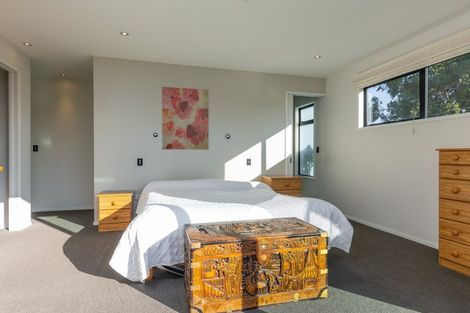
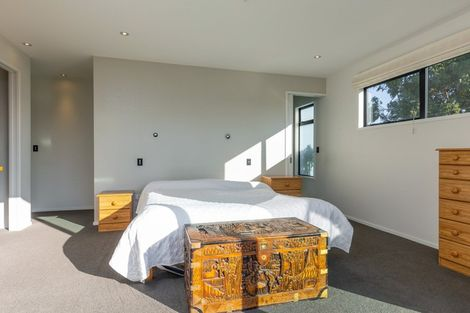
- wall art [161,86,210,151]
